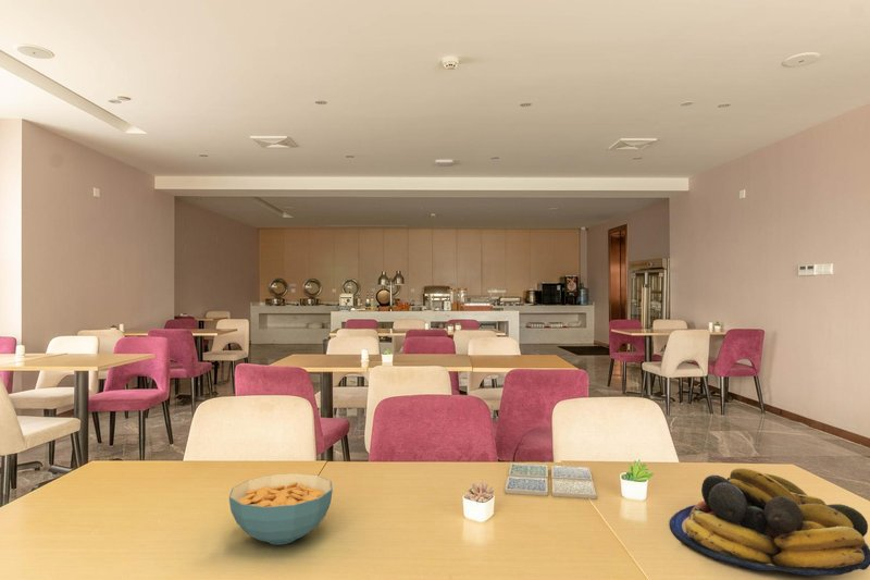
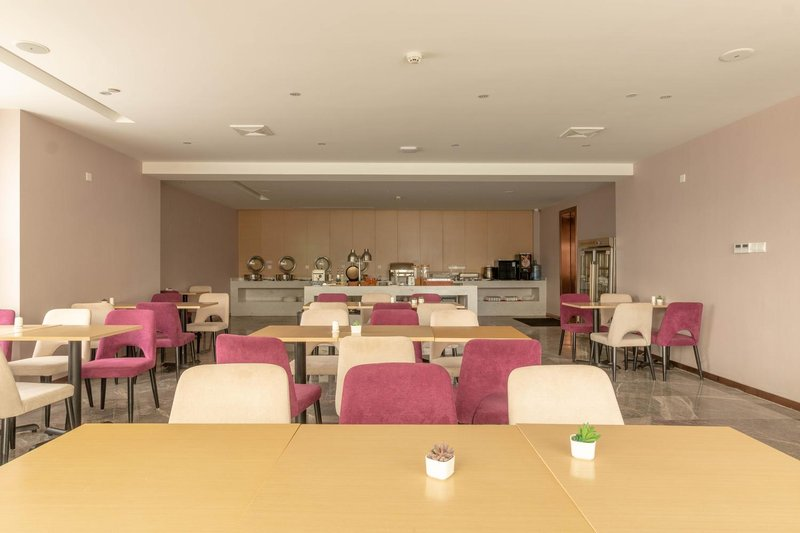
- cereal bowl [228,472,334,546]
- drink coaster [504,462,597,499]
- fruit bowl [669,467,870,577]
